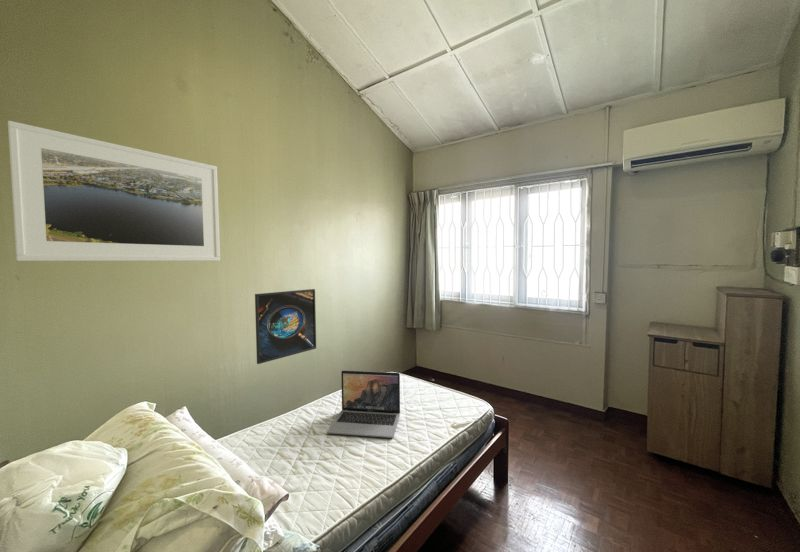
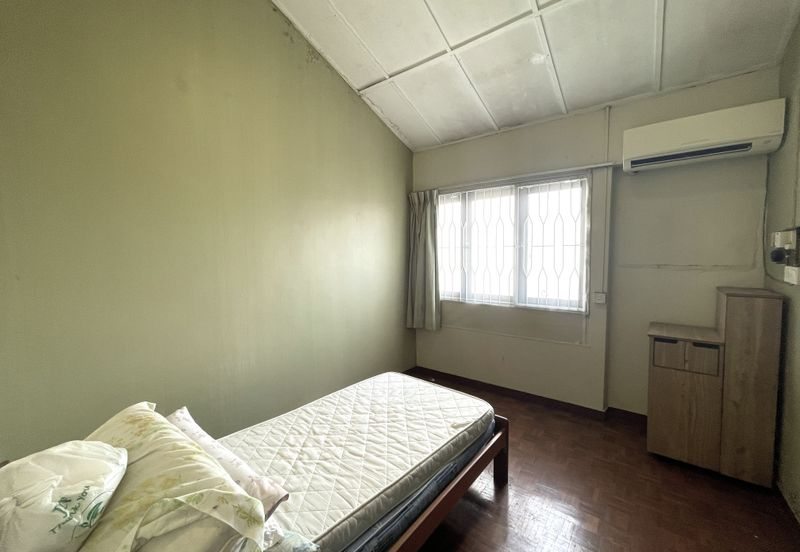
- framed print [254,288,317,365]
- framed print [7,120,221,262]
- laptop [326,369,401,439]
